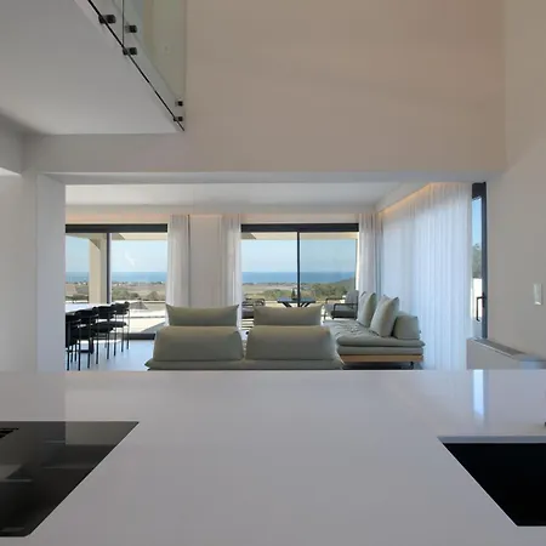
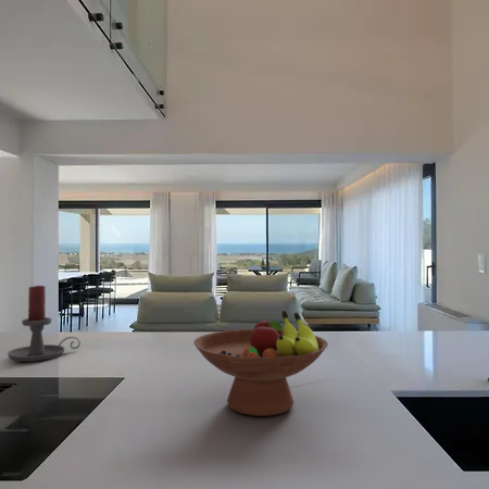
+ candle holder [7,285,82,363]
+ fruit bowl [192,310,329,417]
